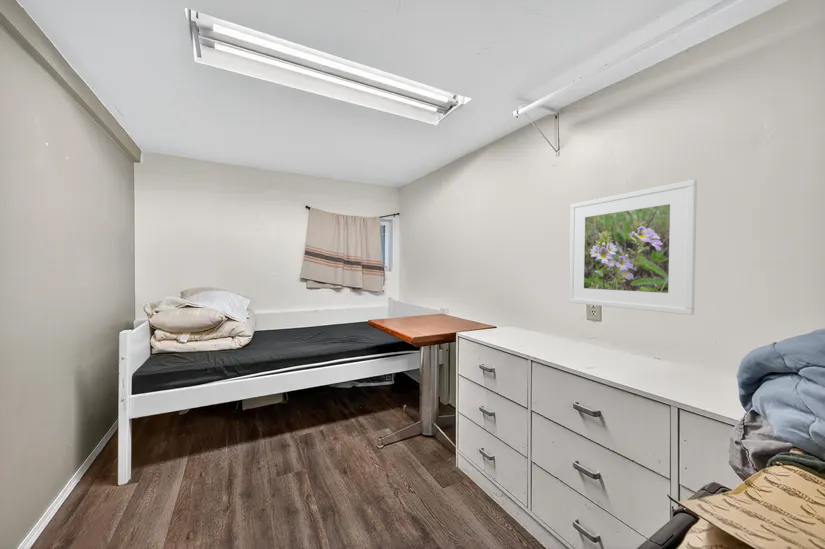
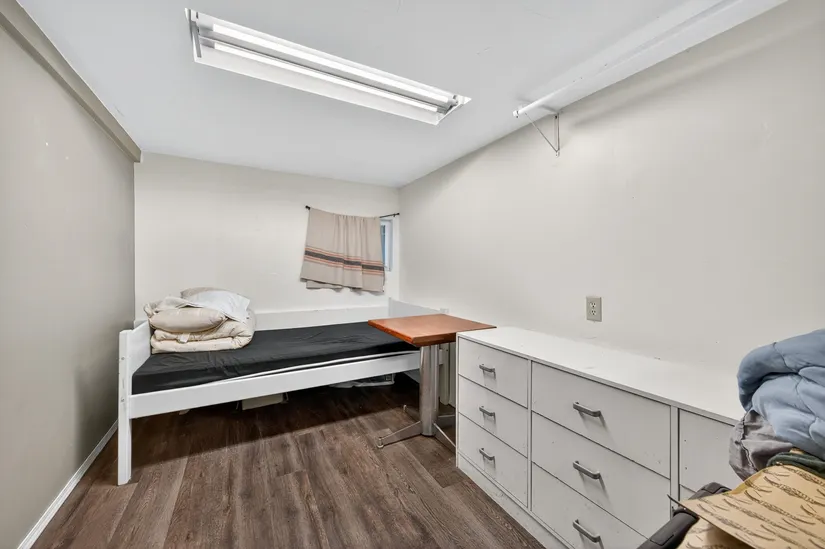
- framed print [568,179,698,316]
